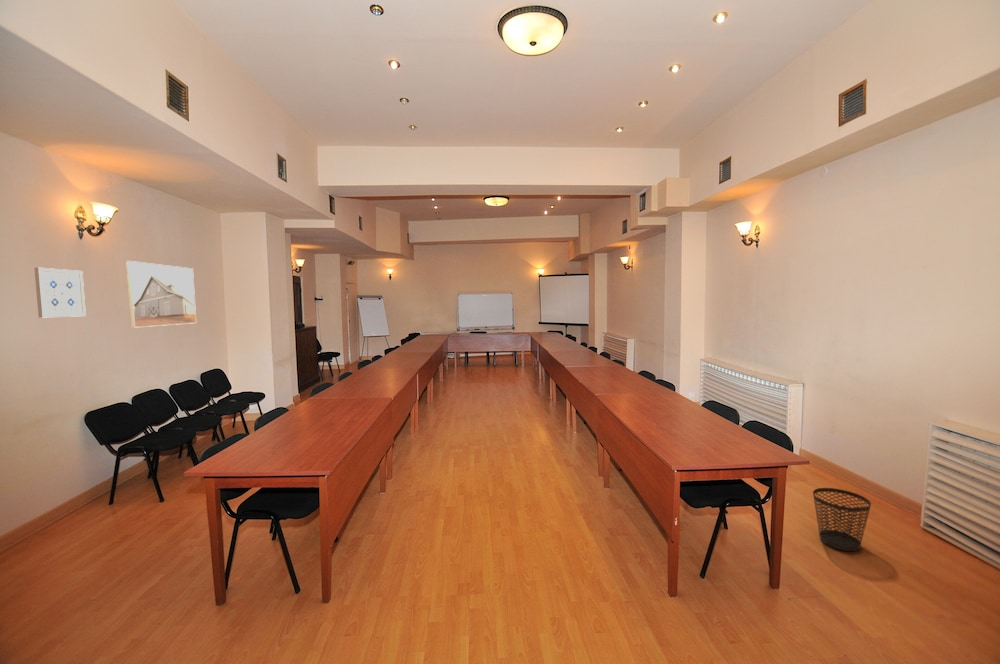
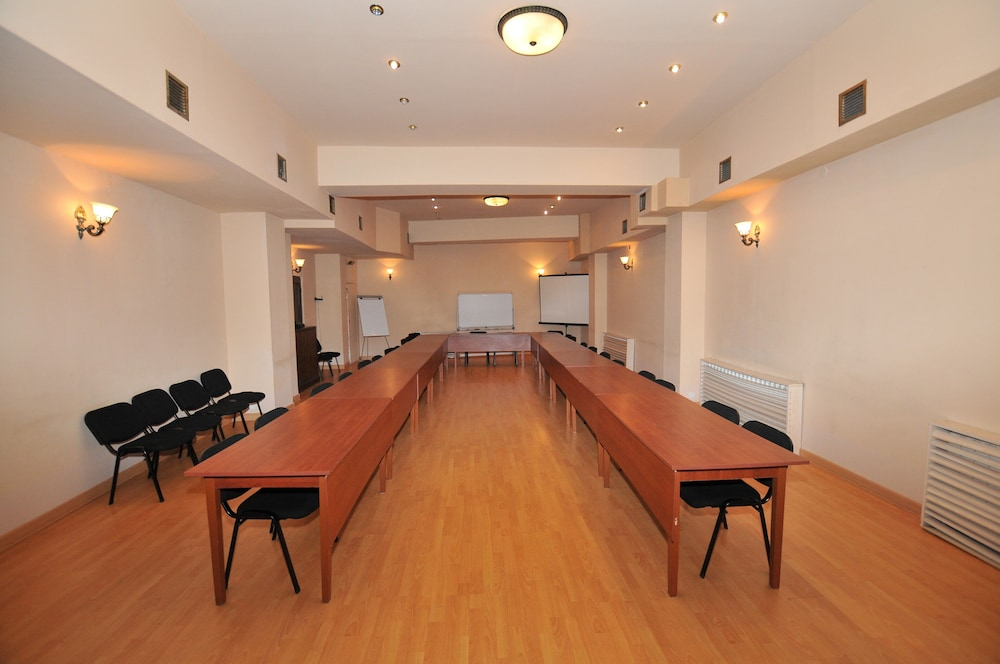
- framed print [125,260,197,329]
- wastebasket [812,487,872,552]
- wall art [33,267,87,319]
